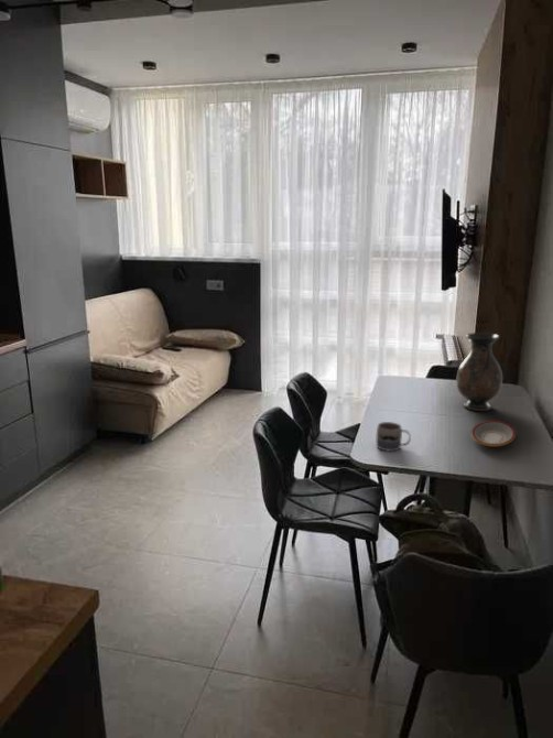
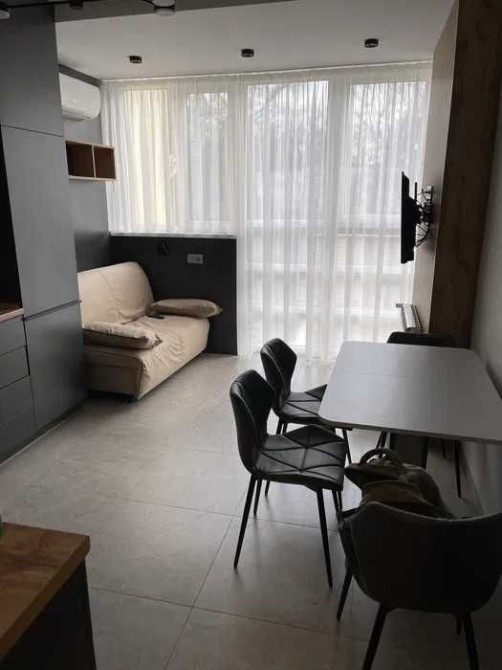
- vase [455,332,503,412]
- plate [470,420,517,447]
- mug [376,421,412,453]
